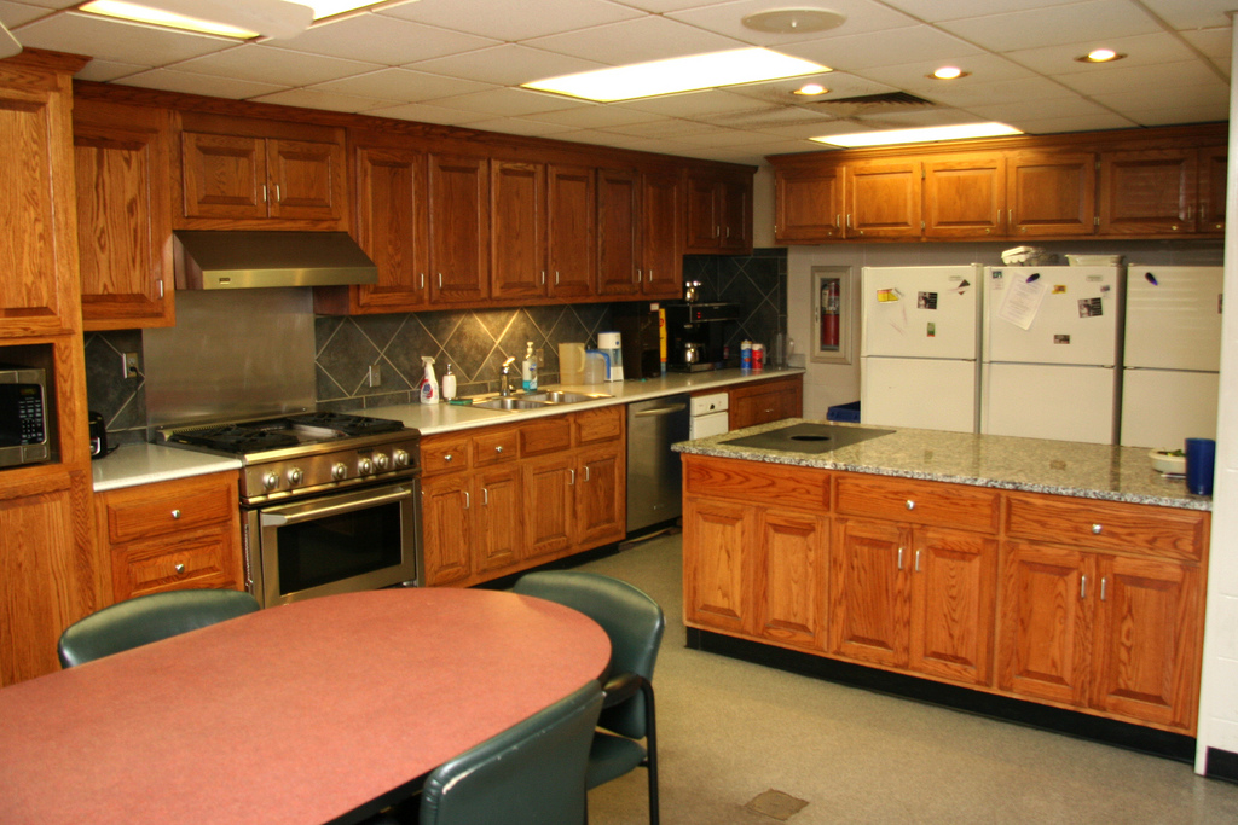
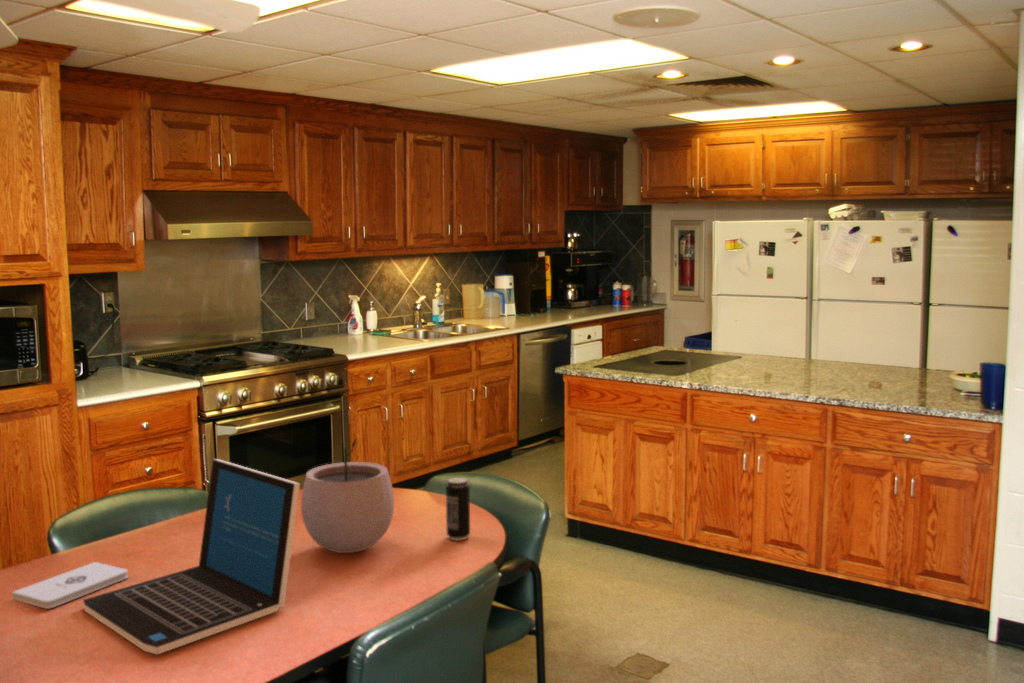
+ plant pot [300,437,395,554]
+ notepad [11,561,129,610]
+ beverage can [445,477,471,541]
+ laptop [82,458,301,656]
